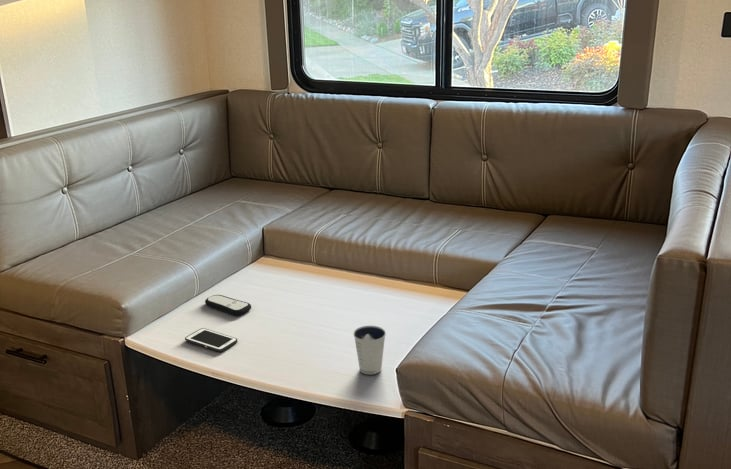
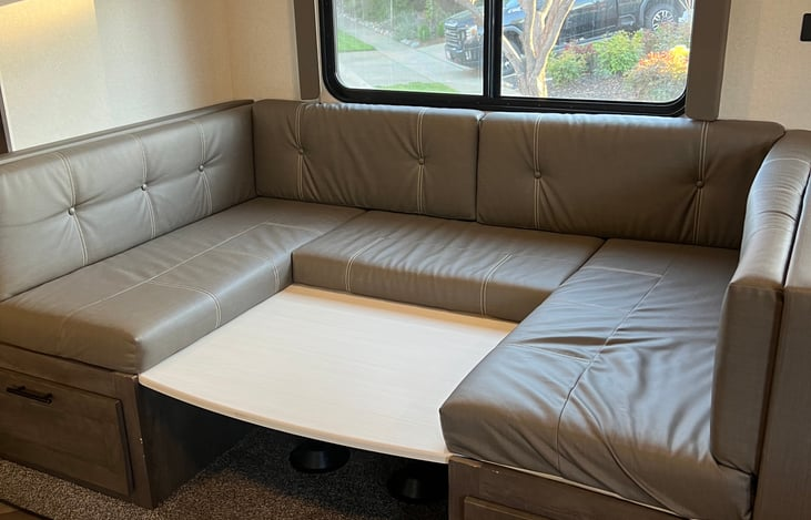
- dixie cup [352,325,387,375]
- remote control [204,294,252,317]
- cell phone [184,327,238,353]
